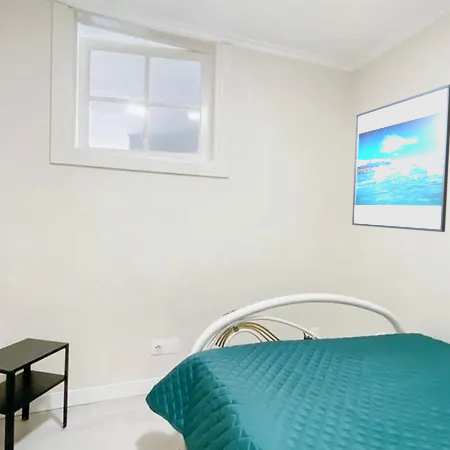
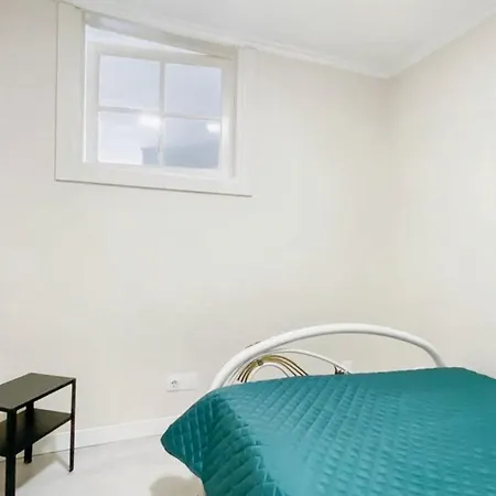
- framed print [351,84,450,233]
